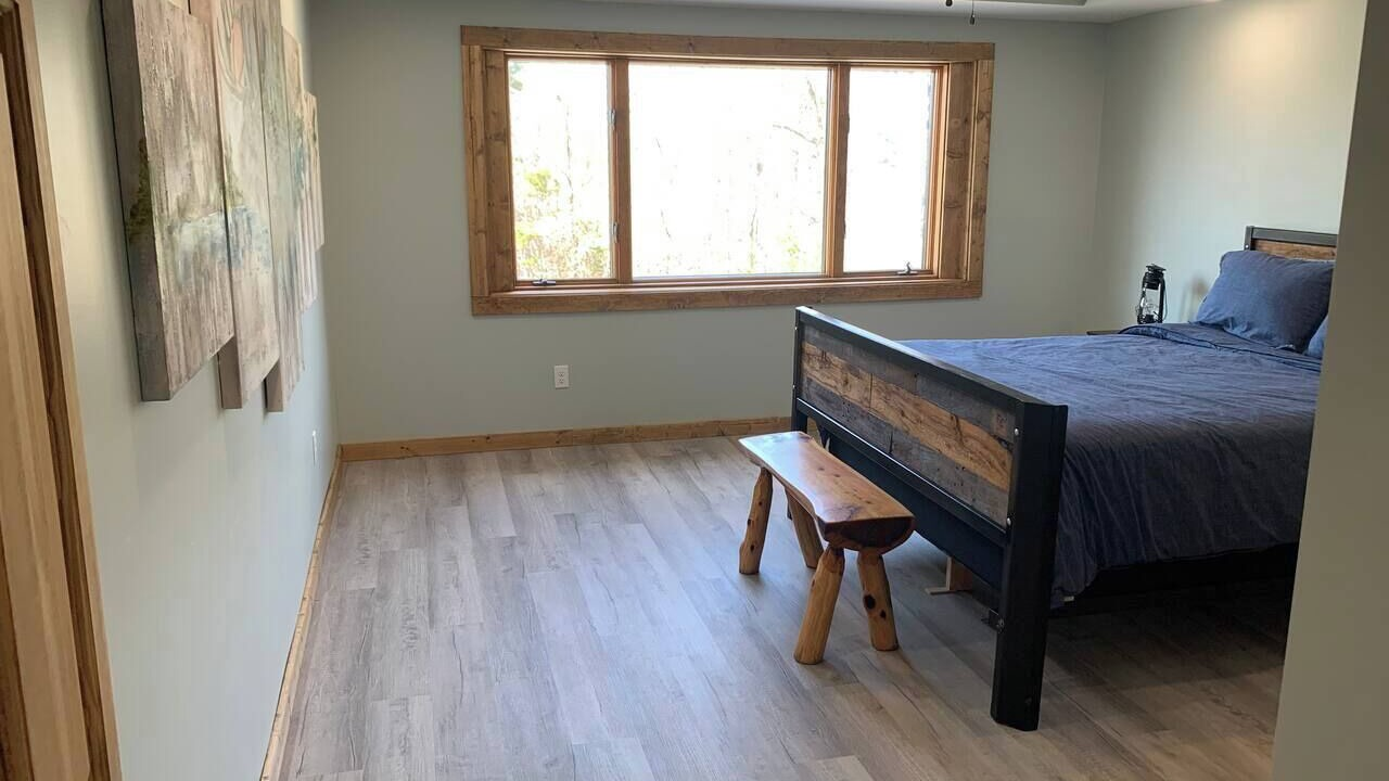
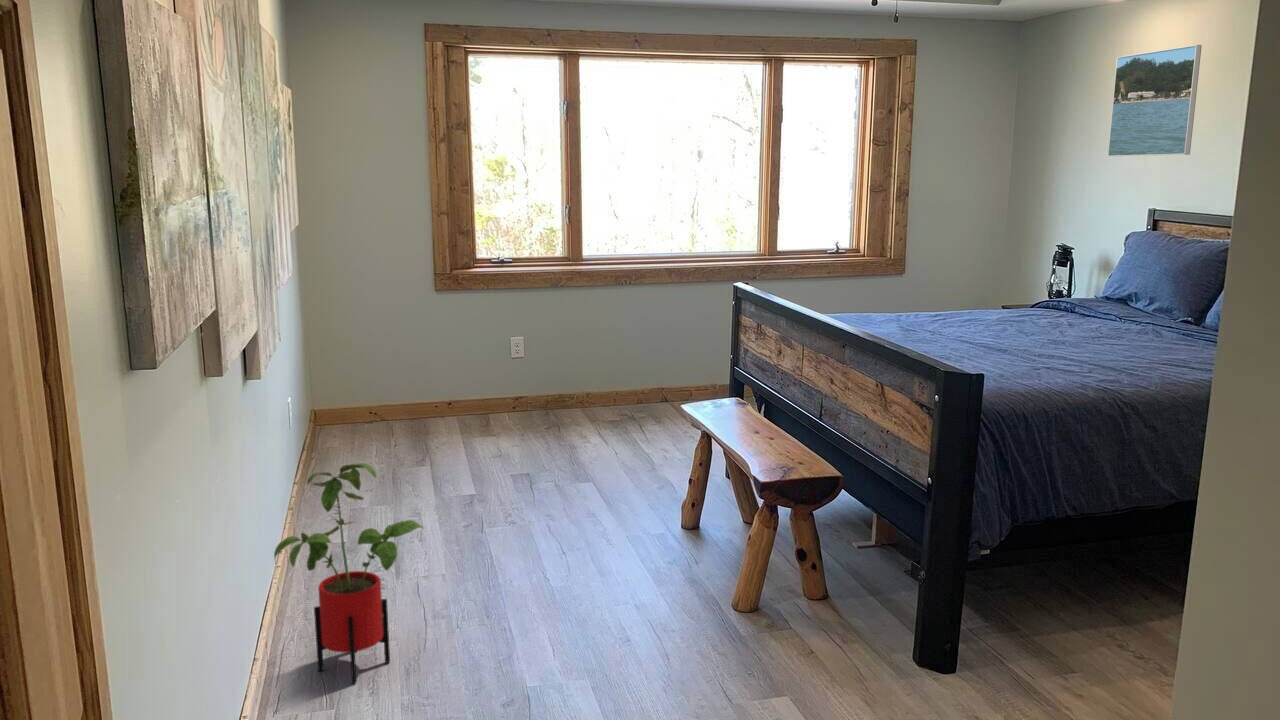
+ house plant [273,462,425,684]
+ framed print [1107,44,1203,157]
